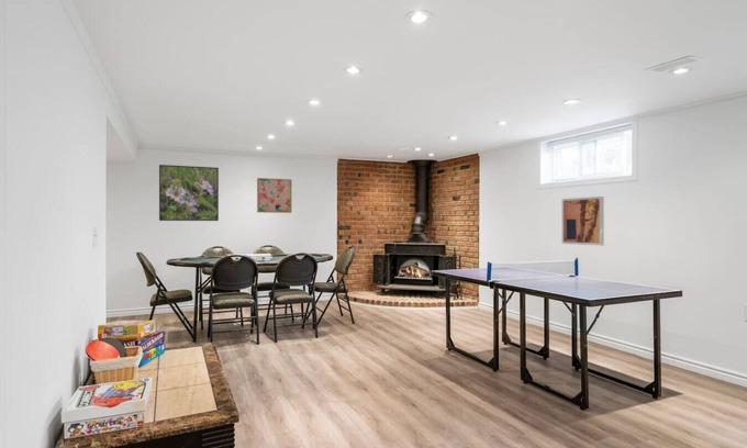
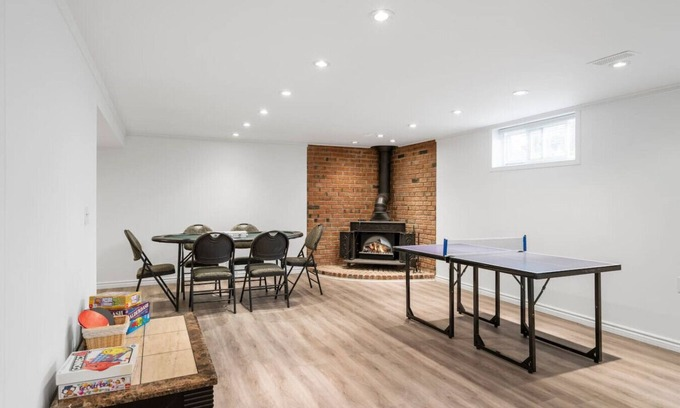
- wall art [256,177,292,214]
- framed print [158,164,220,222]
- wall art [561,195,605,247]
